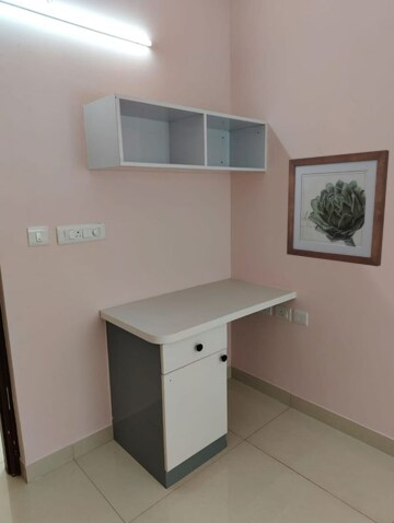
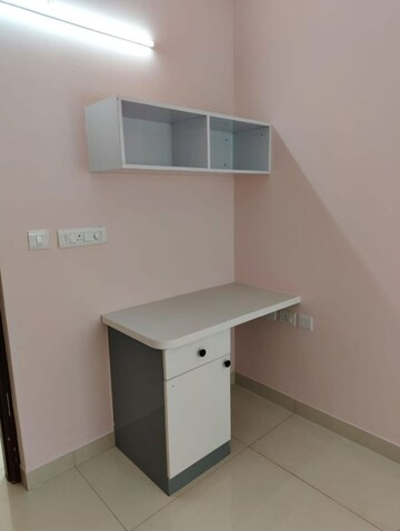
- wall art [286,149,391,267]
